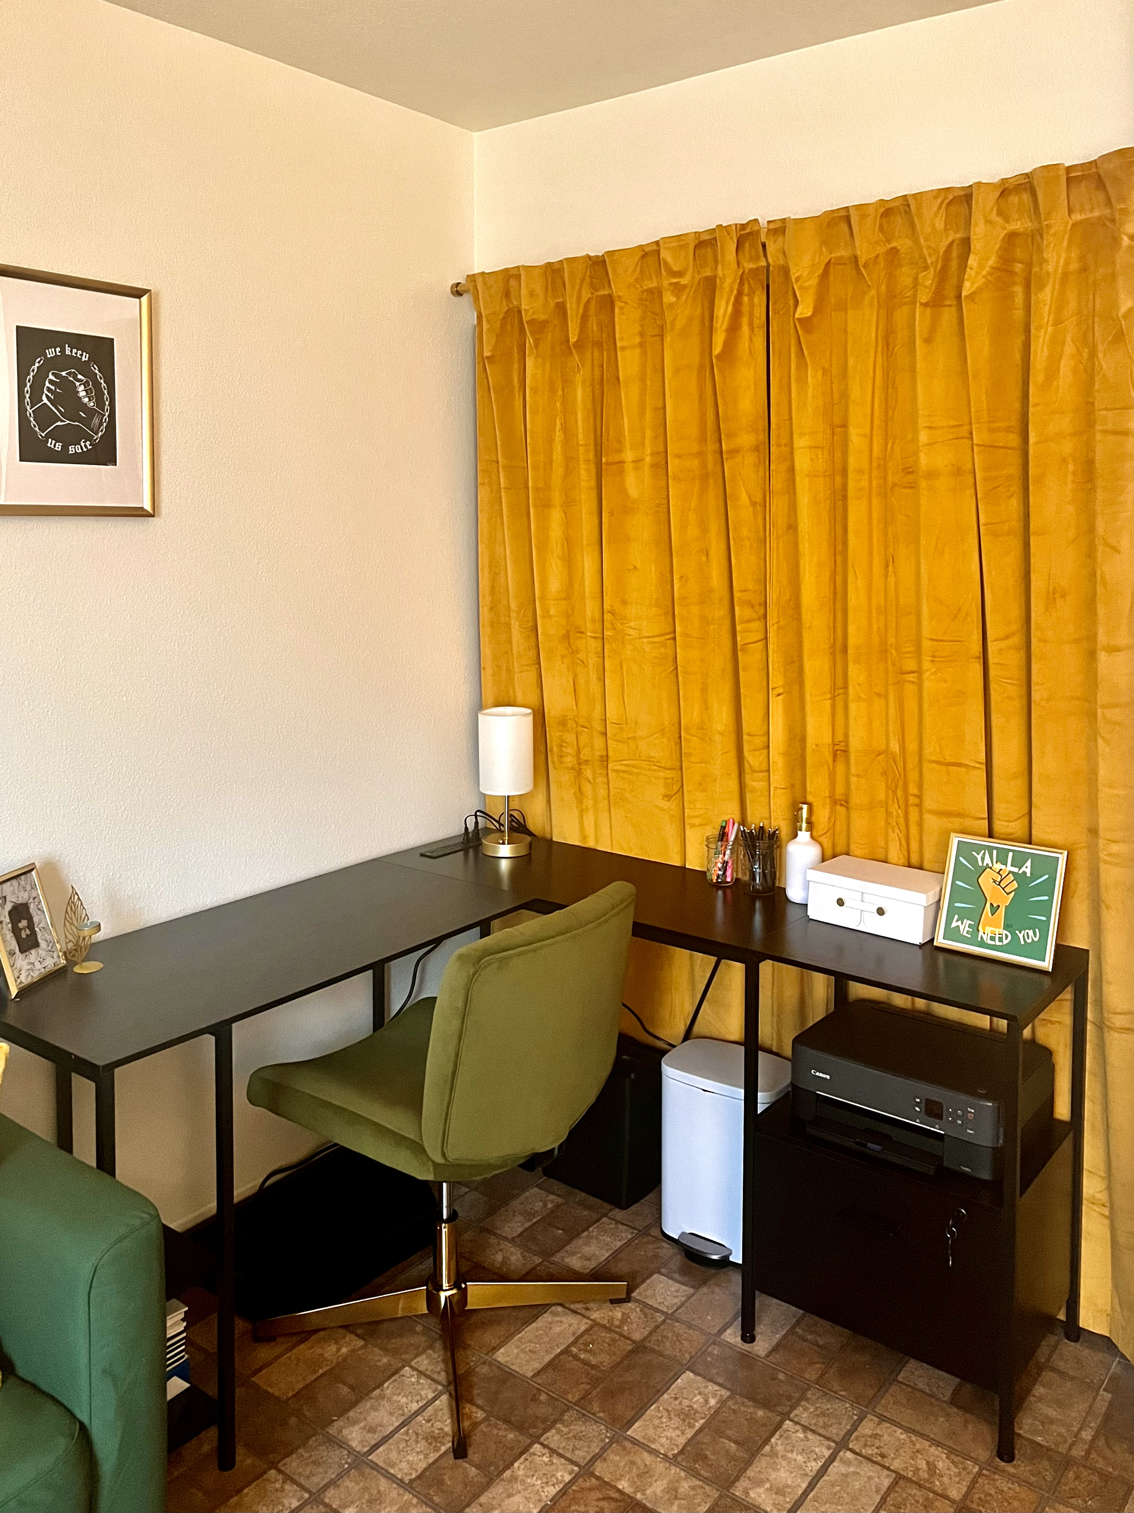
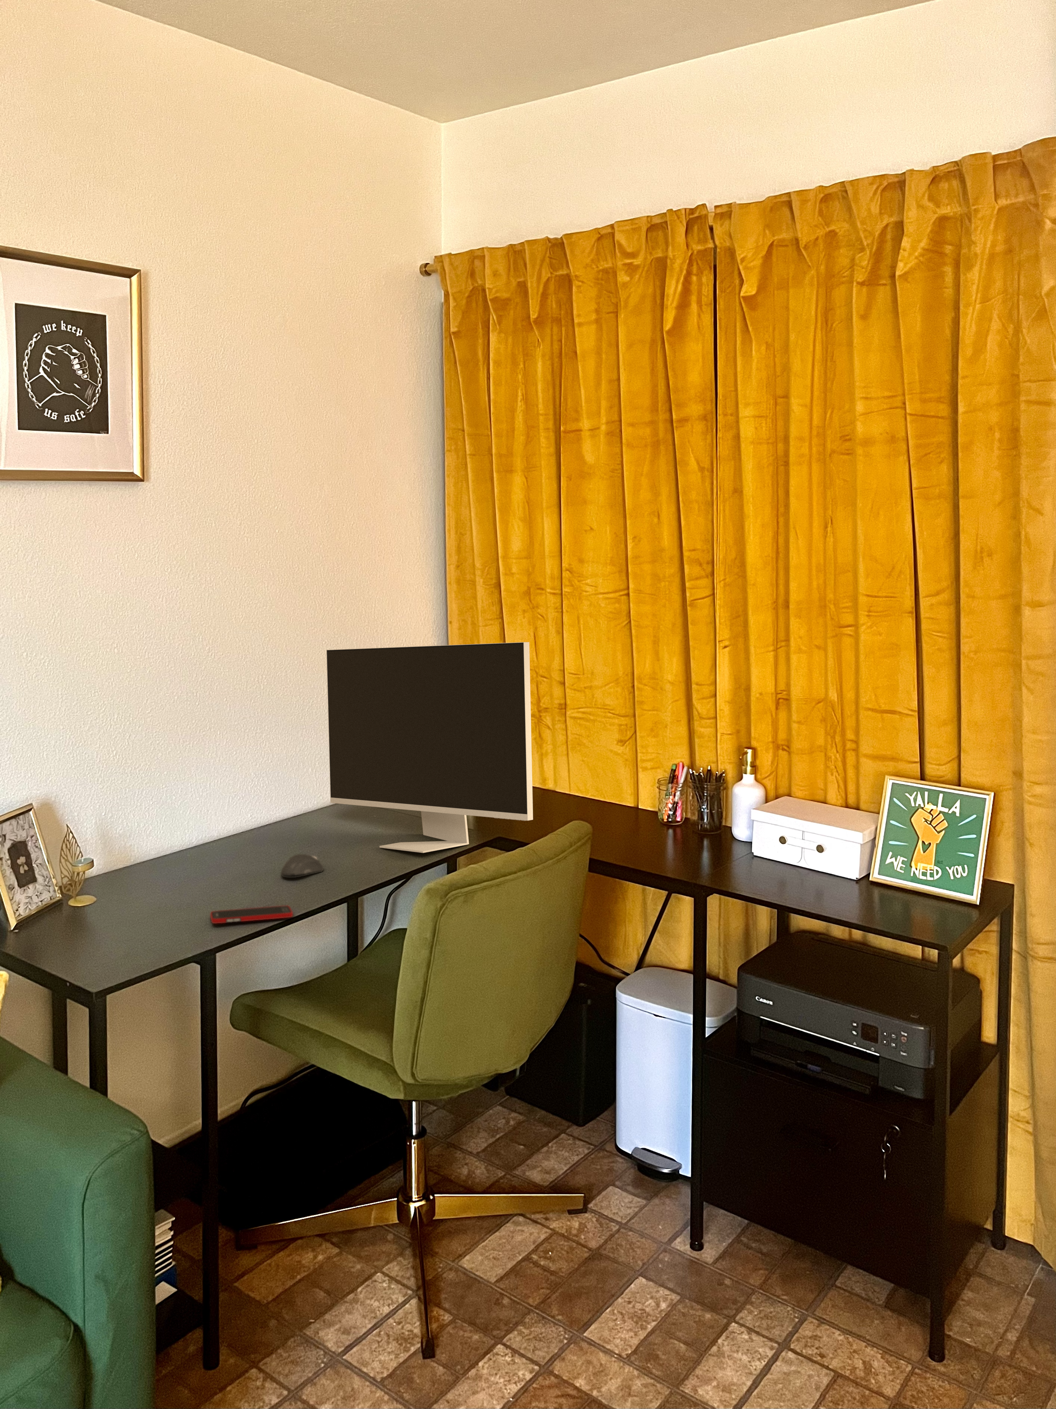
+ cell phone [210,905,293,924]
+ computer mouse [280,853,324,879]
+ monitor [326,641,534,853]
